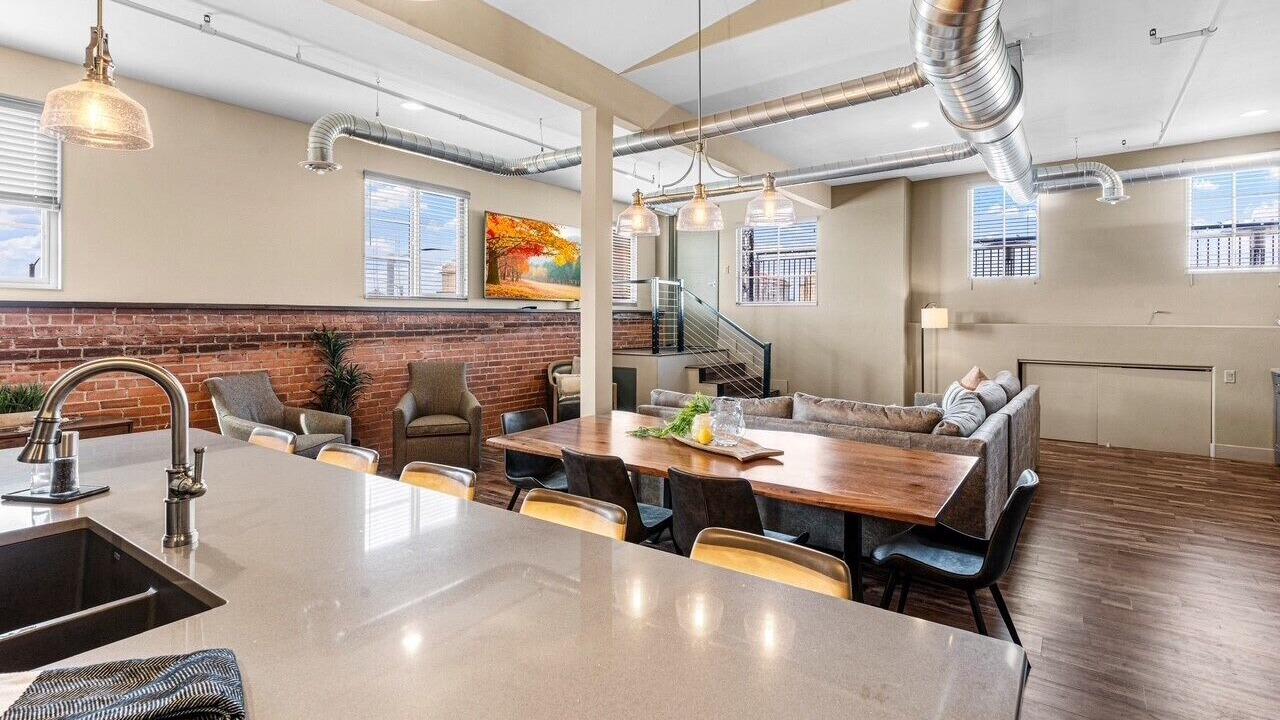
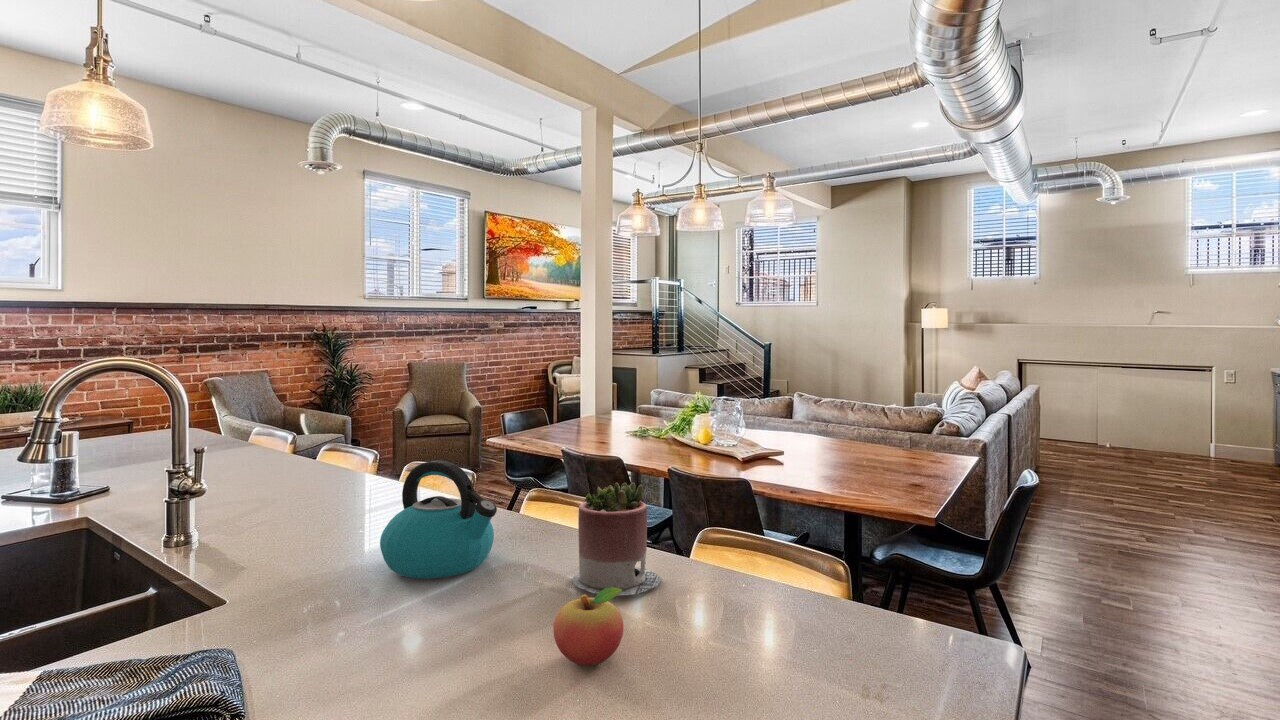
+ kettle [379,459,498,580]
+ fruit [552,587,624,667]
+ succulent planter [571,482,662,597]
